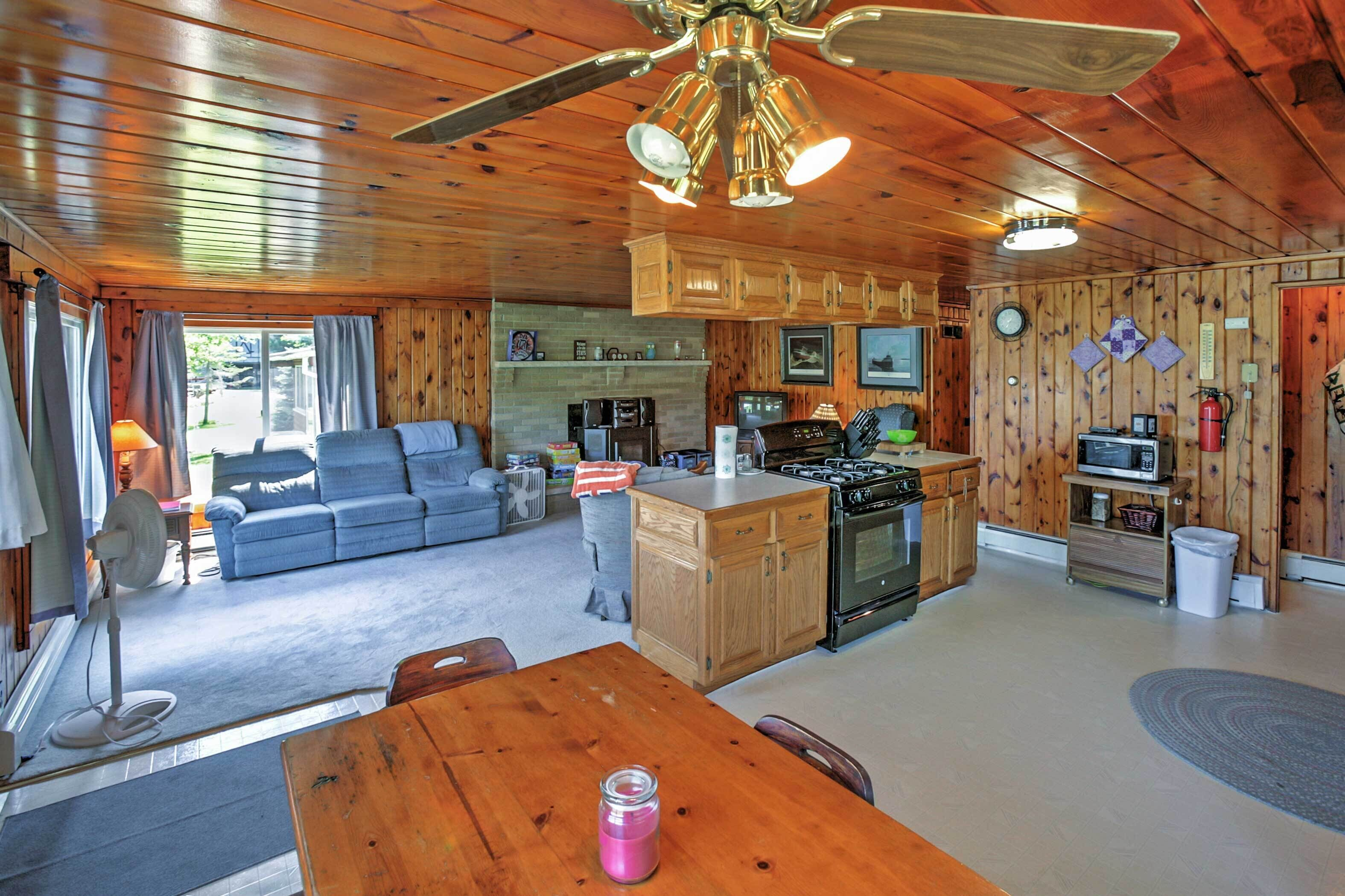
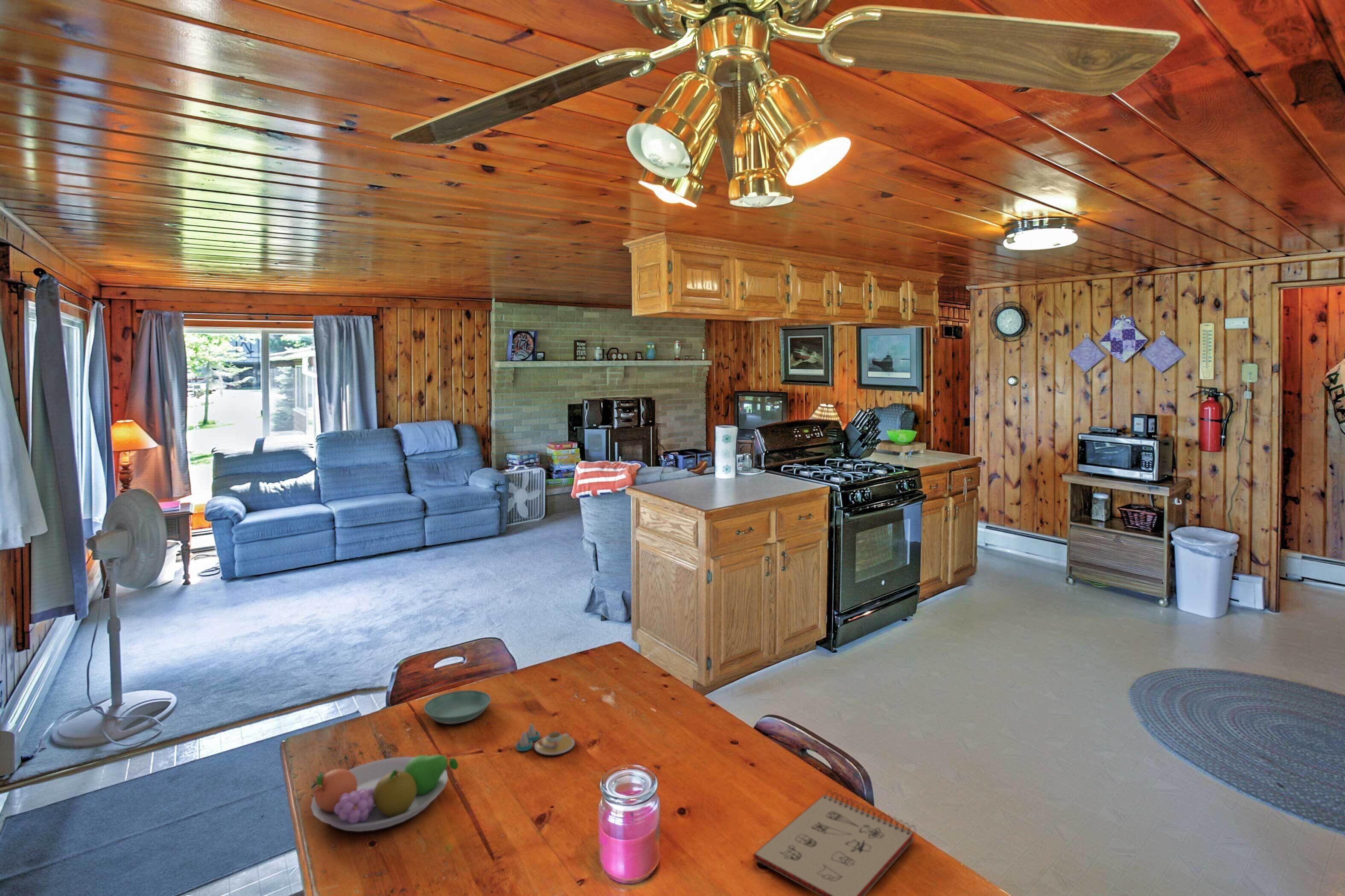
+ fruit bowl [310,754,459,832]
+ notepad [753,790,916,896]
+ saucer [423,689,491,724]
+ salt and pepper shaker set [516,723,575,756]
